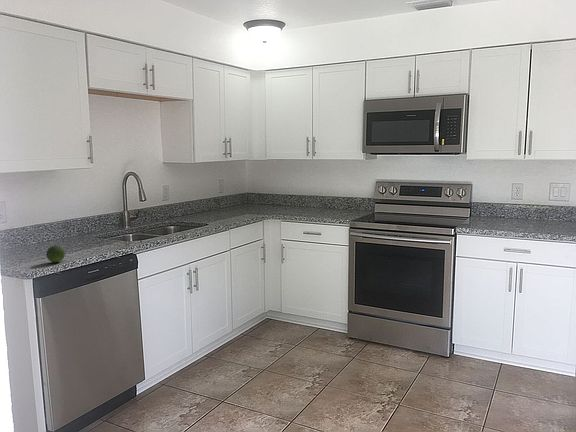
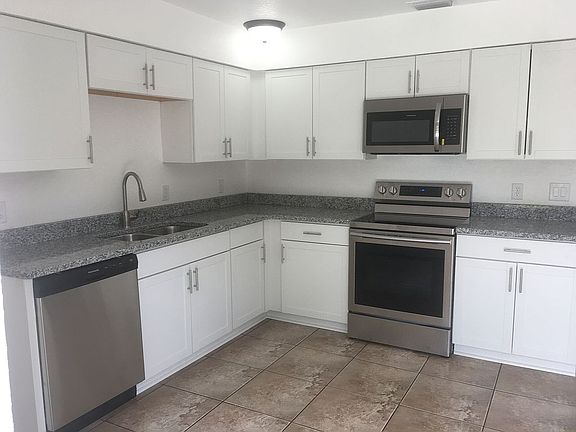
- fruit [45,244,66,263]
